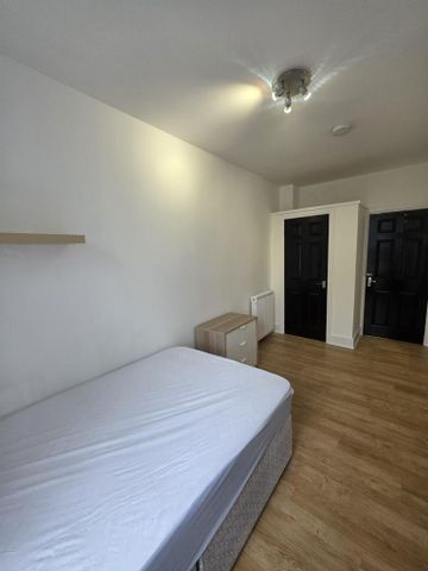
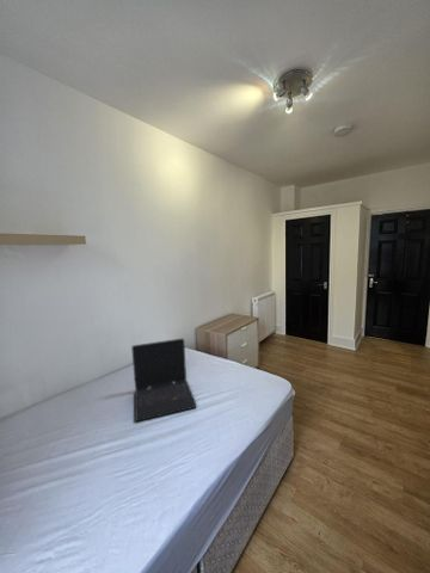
+ laptop [130,338,197,423]
